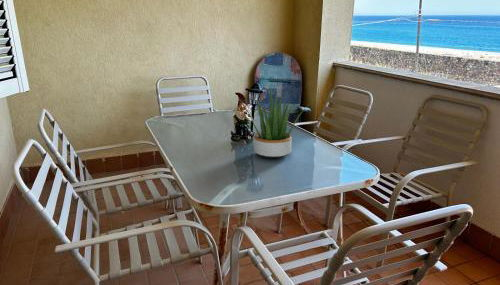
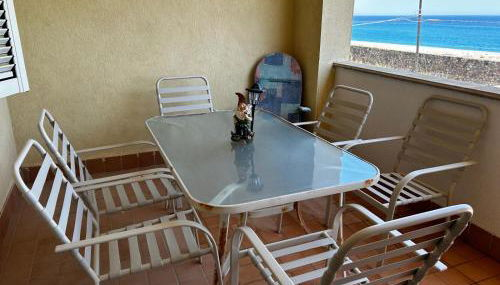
- potted plant [238,89,312,159]
